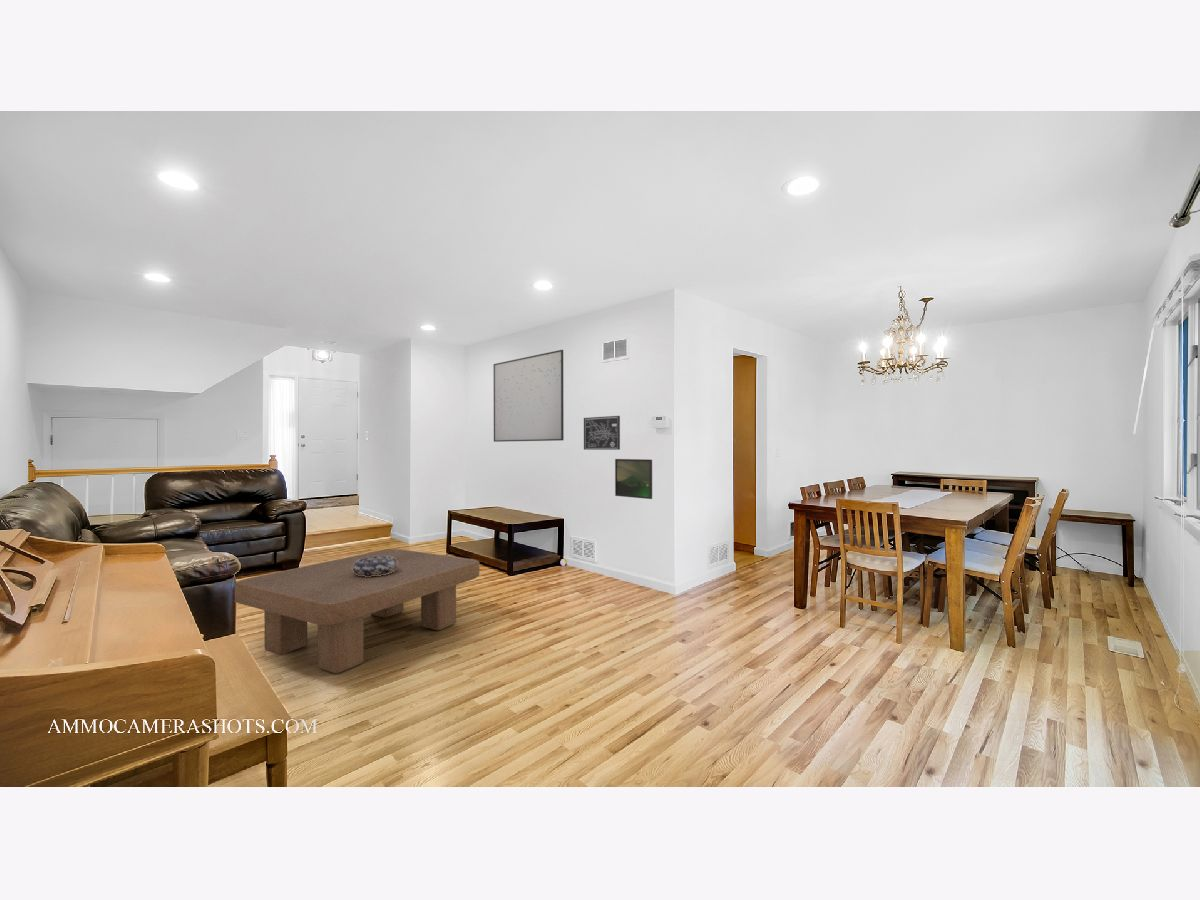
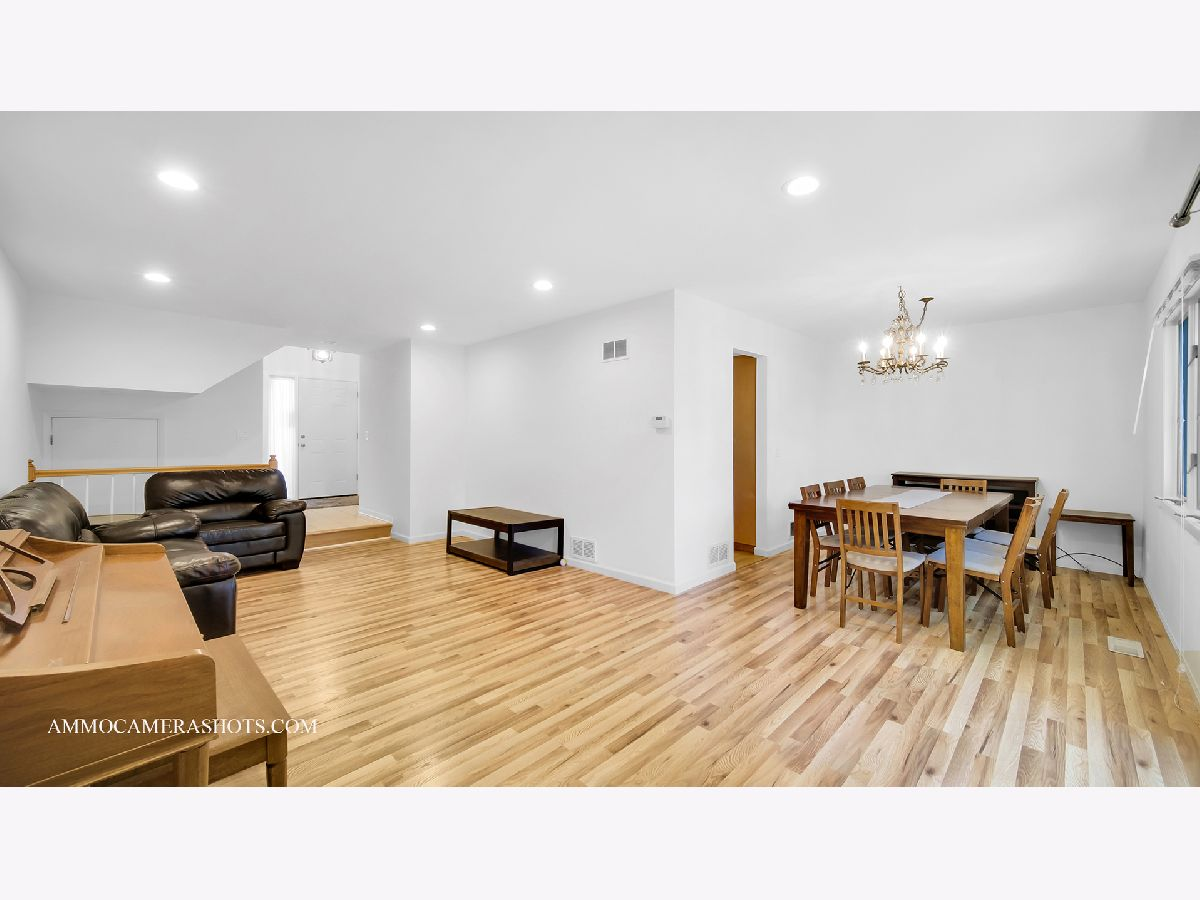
- decorative bowl [352,556,398,577]
- wall art [583,415,621,451]
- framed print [492,349,565,443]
- coffee table [234,548,480,675]
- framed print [614,458,653,500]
